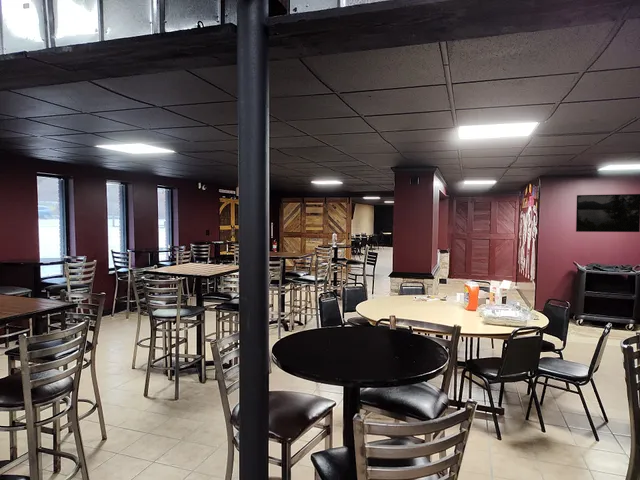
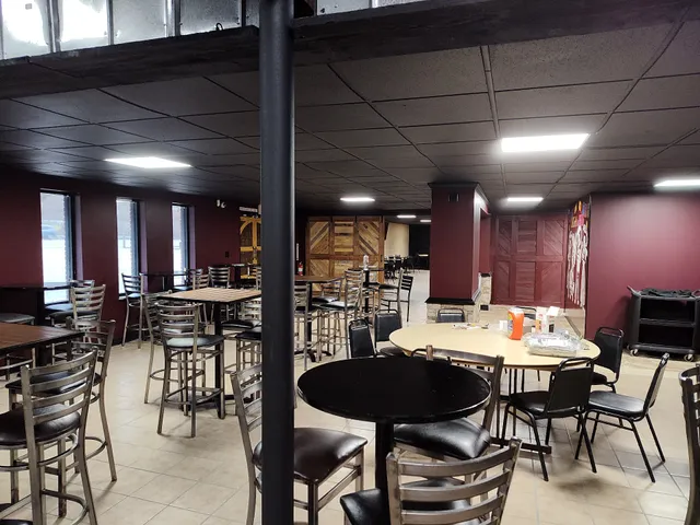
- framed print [575,193,640,233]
